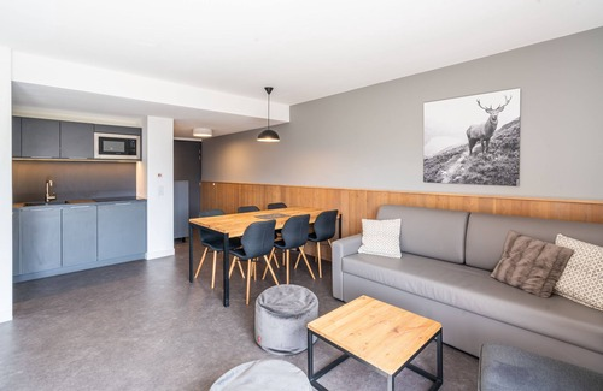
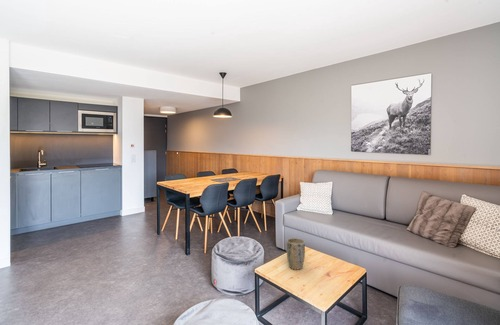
+ plant pot [286,237,306,270]
